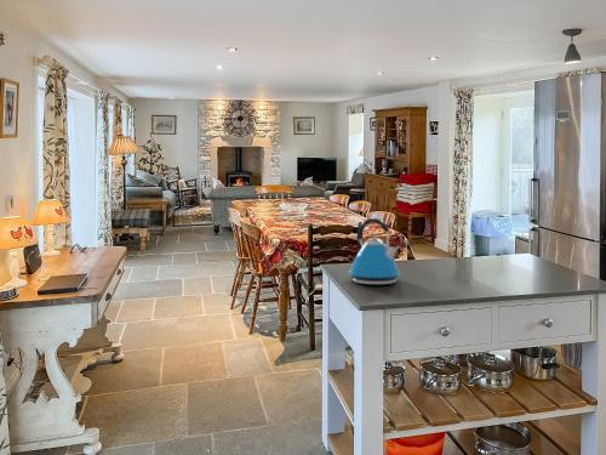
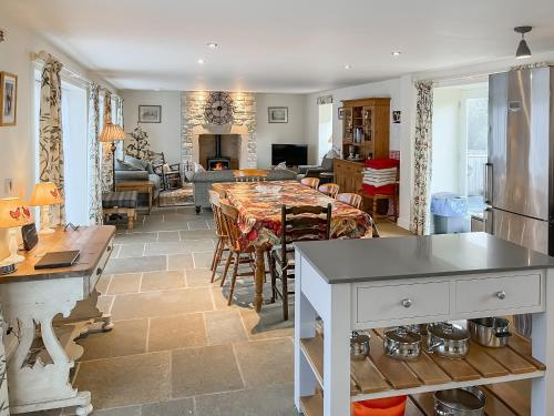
- kettle [348,217,401,285]
